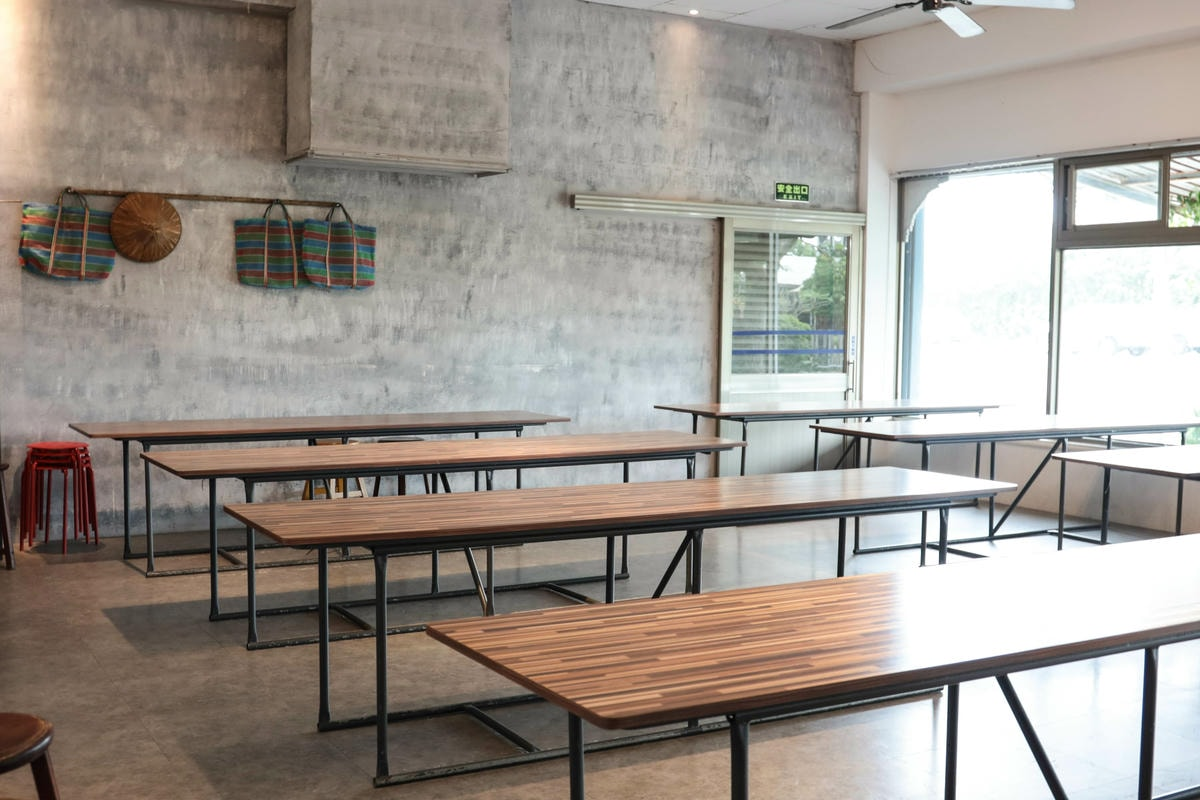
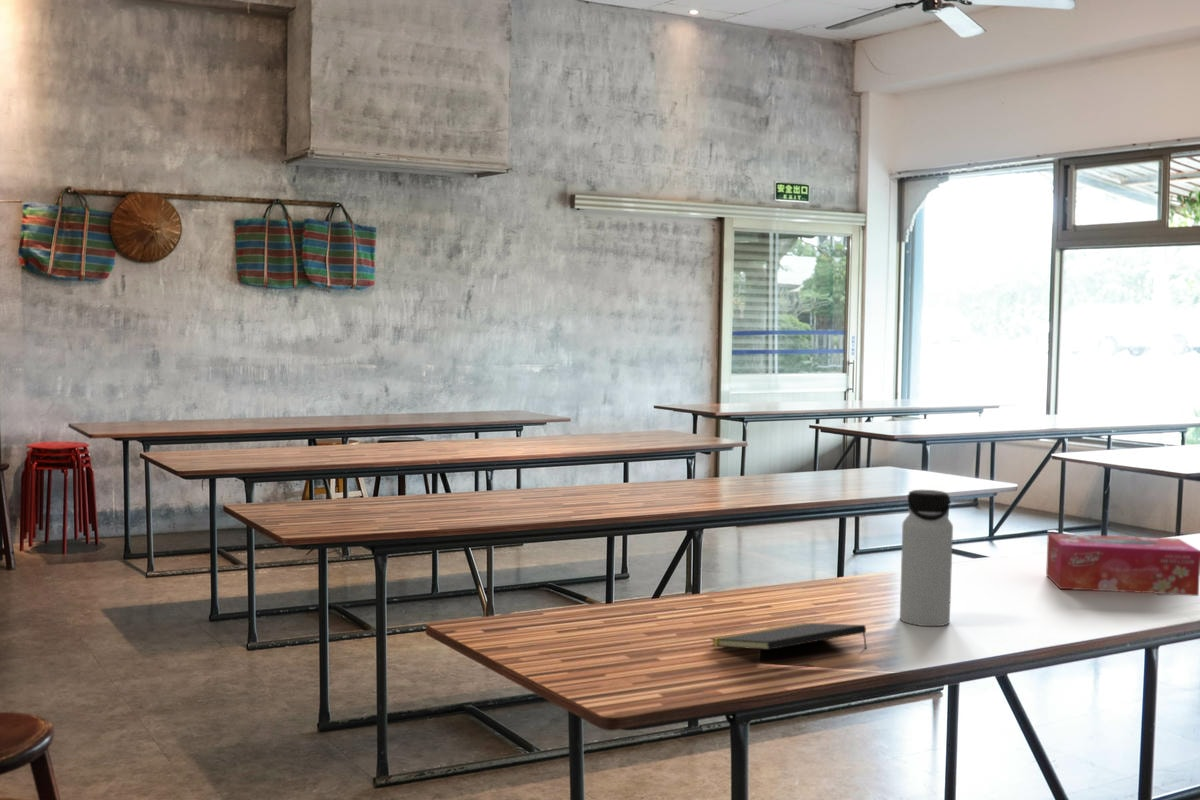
+ notepad [710,622,868,651]
+ tissue box [1045,532,1200,597]
+ water bottle [899,489,954,627]
